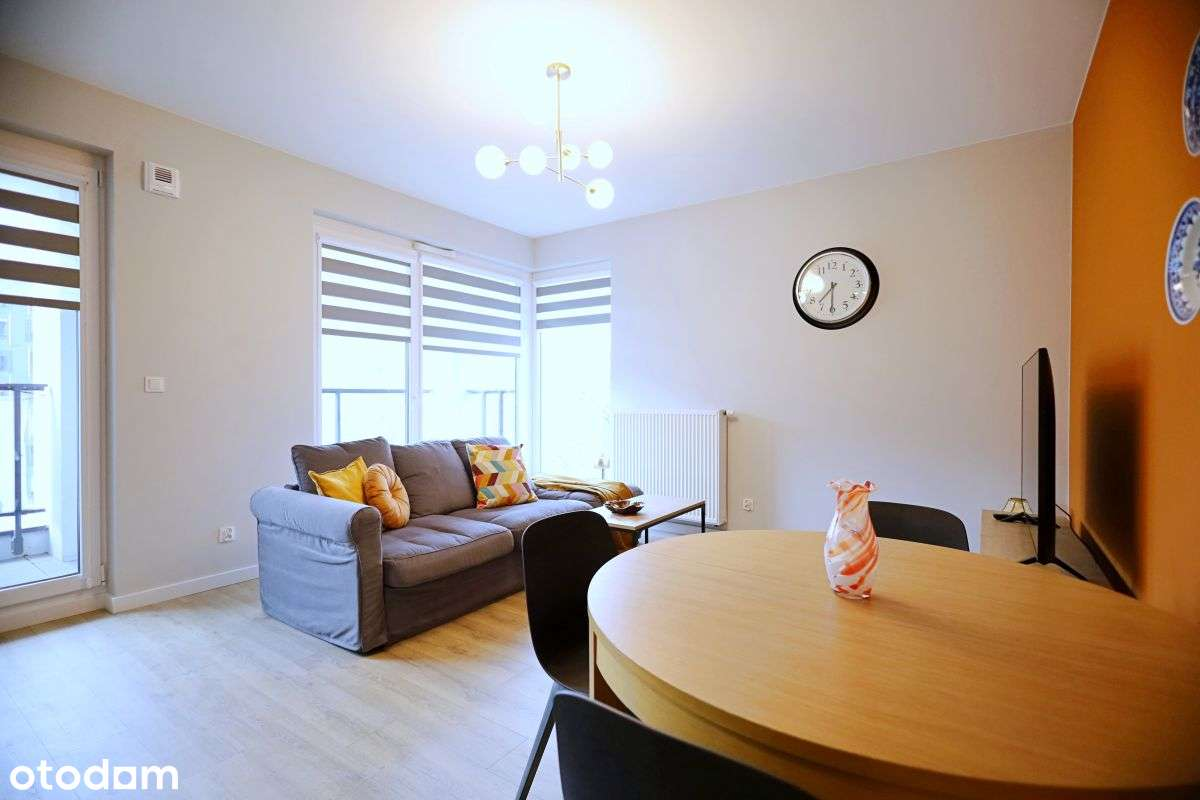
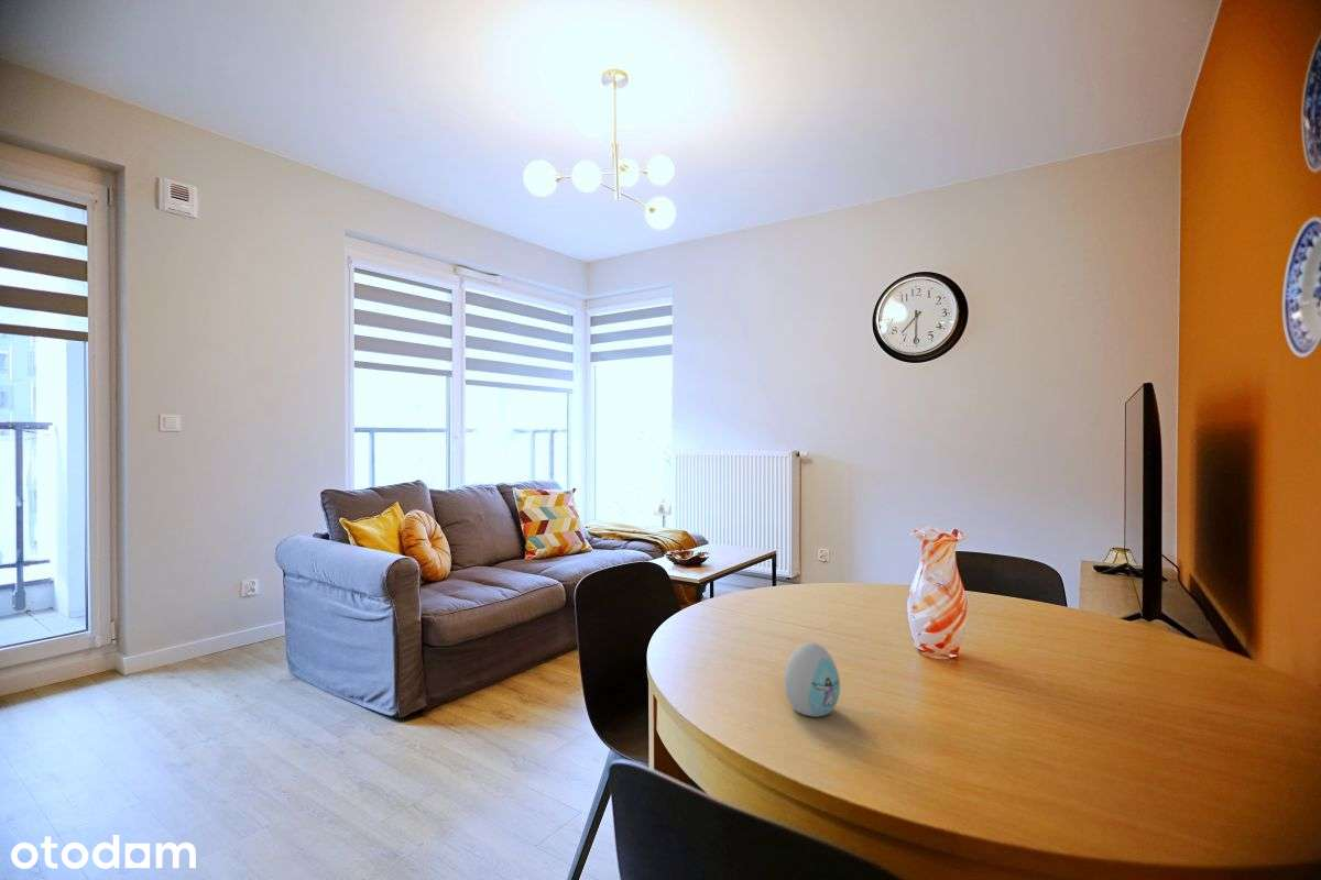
+ decorative egg [783,641,841,718]
